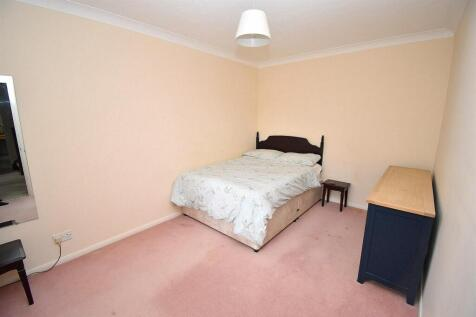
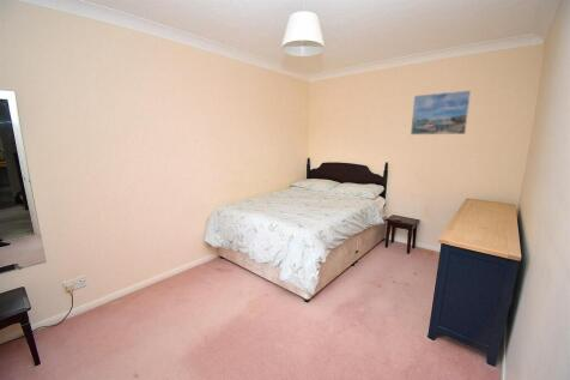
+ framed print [410,89,472,135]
